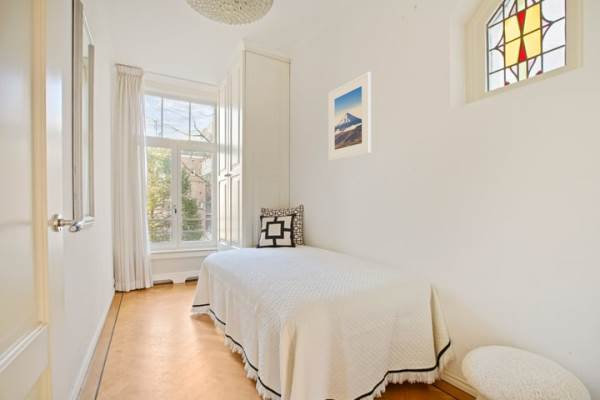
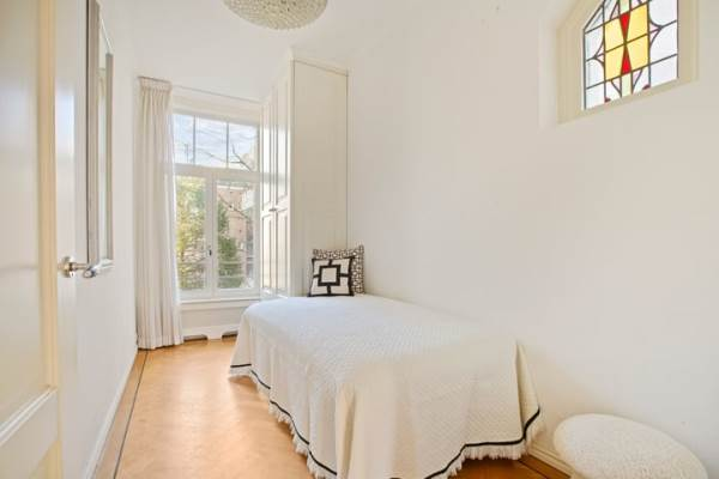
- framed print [328,71,372,161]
